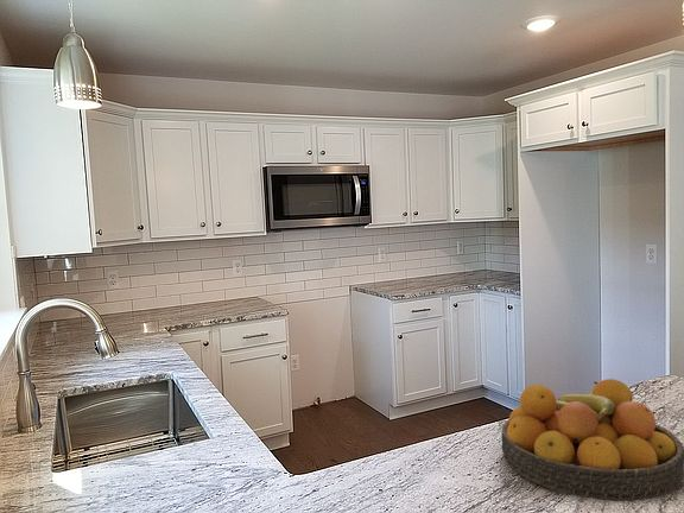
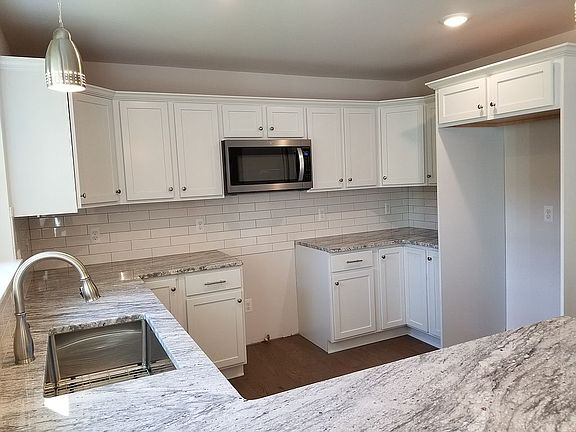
- fruit bowl [500,378,684,502]
